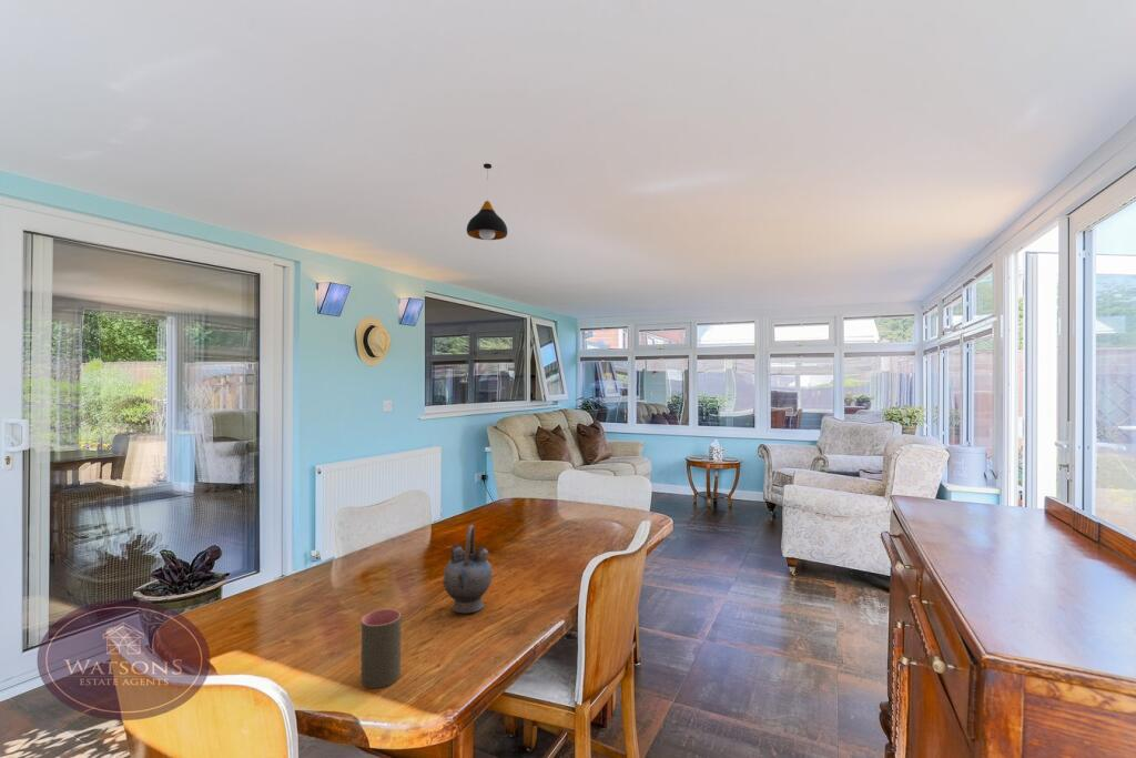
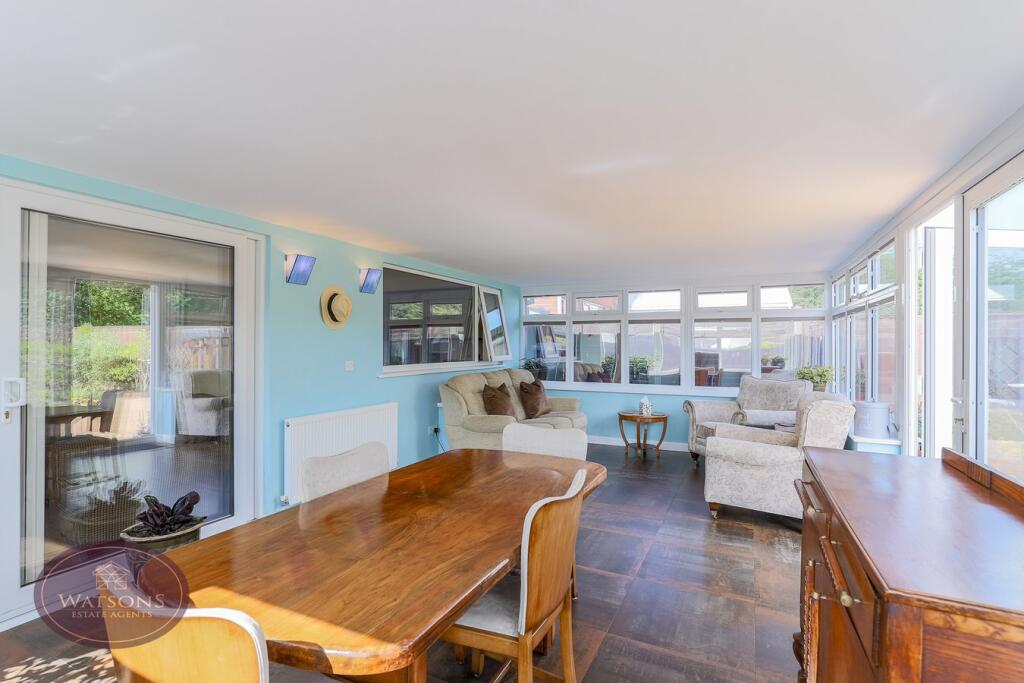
- cup [361,608,402,689]
- pendant light [466,162,508,241]
- teapot [440,524,494,614]
